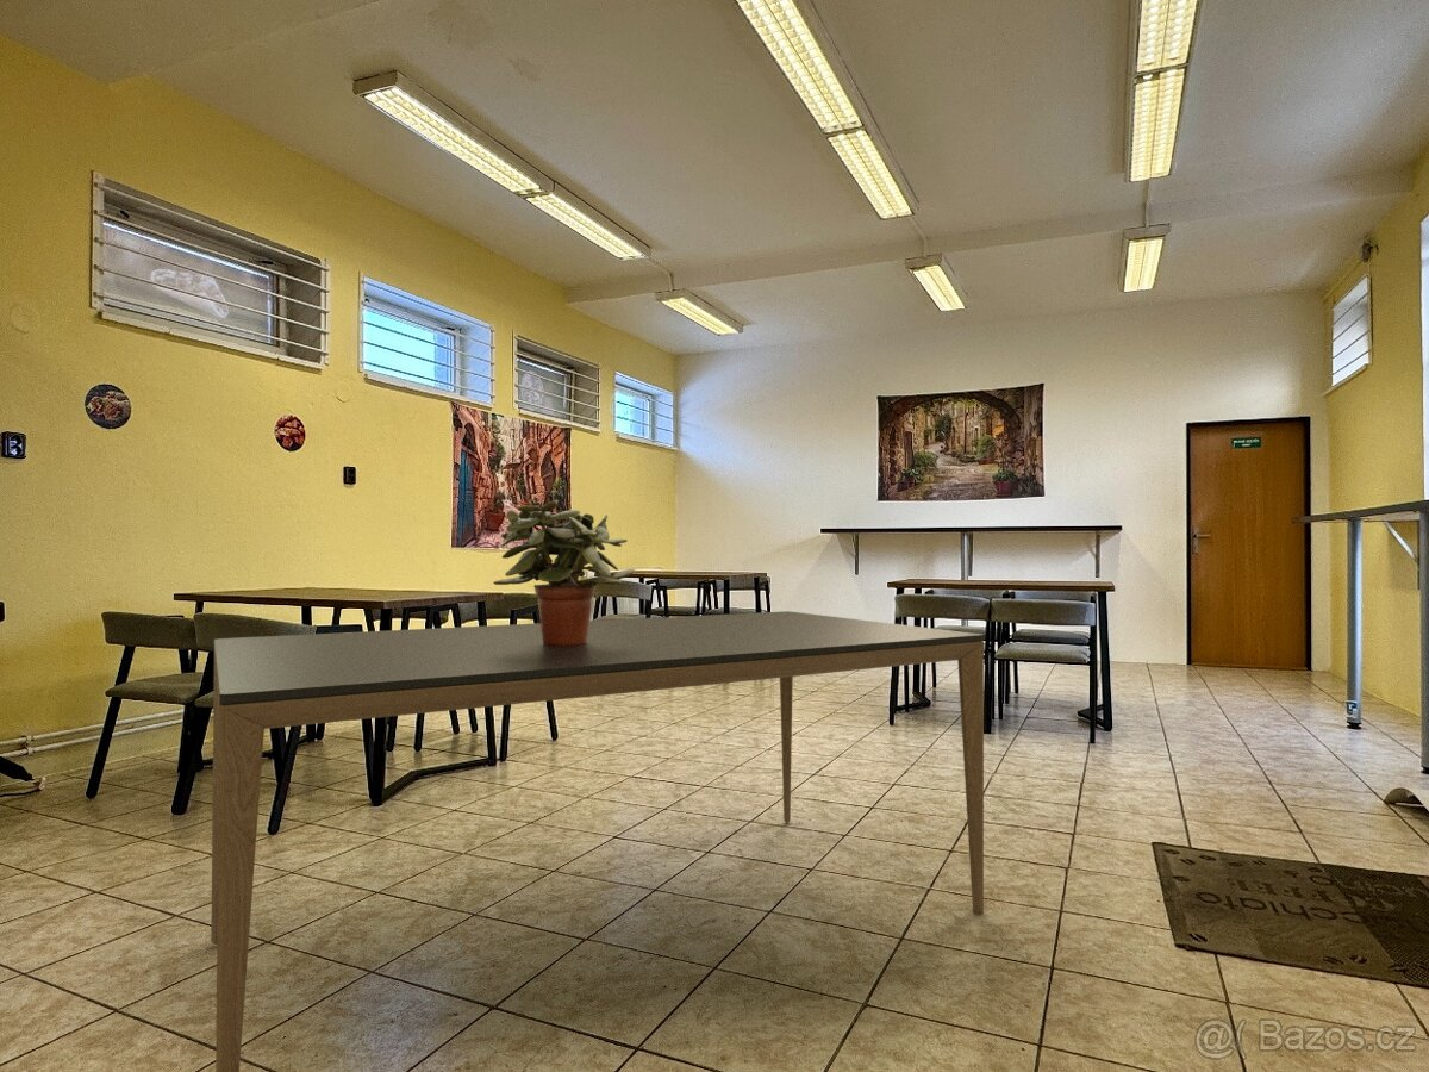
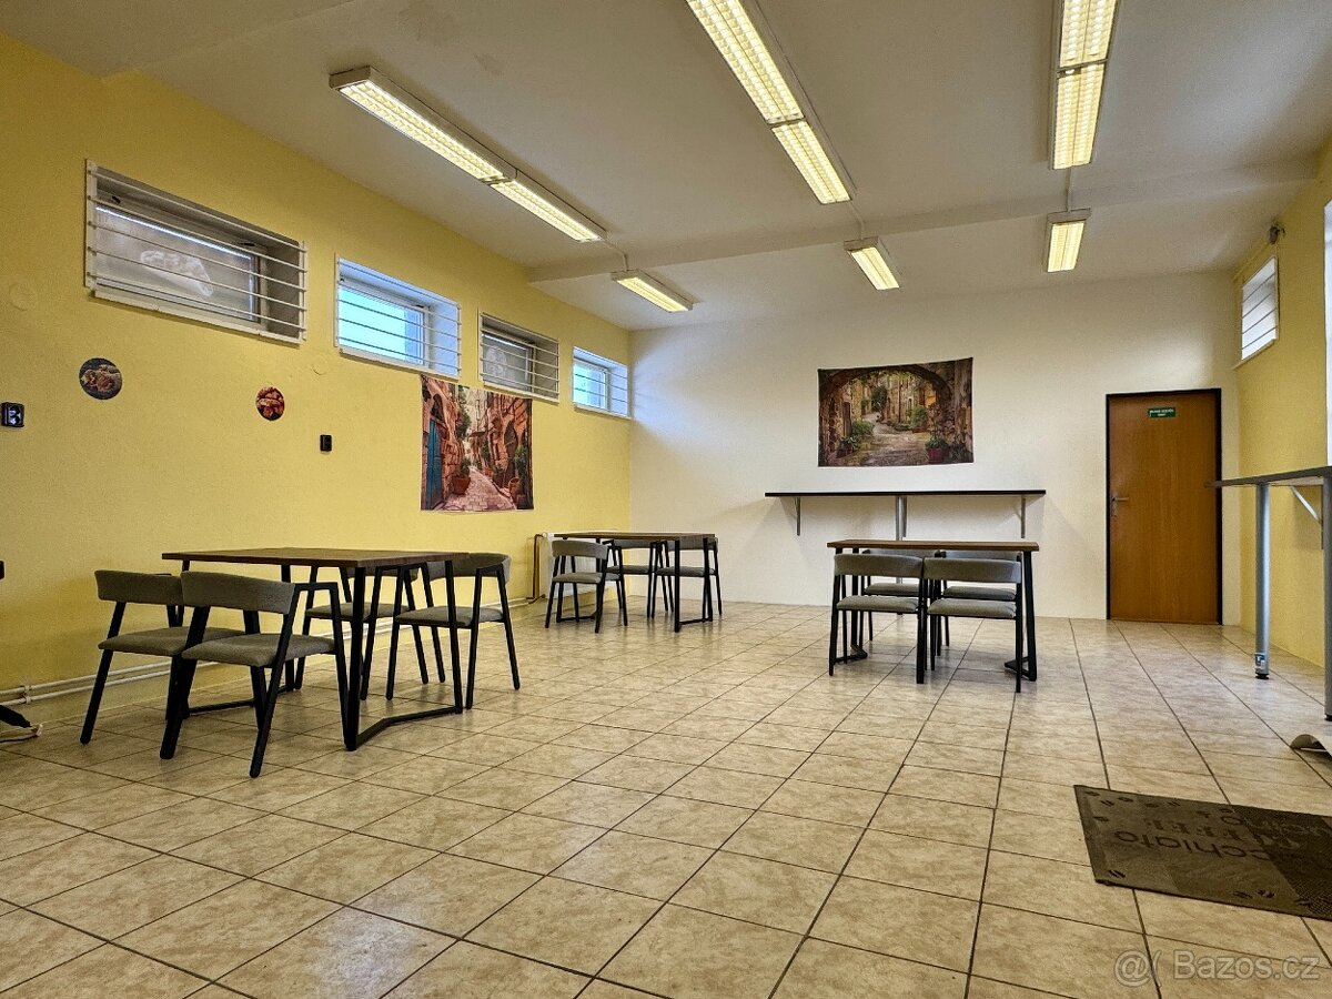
- dining table [210,610,985,1072]
- potted plant [492,499,636,646]
